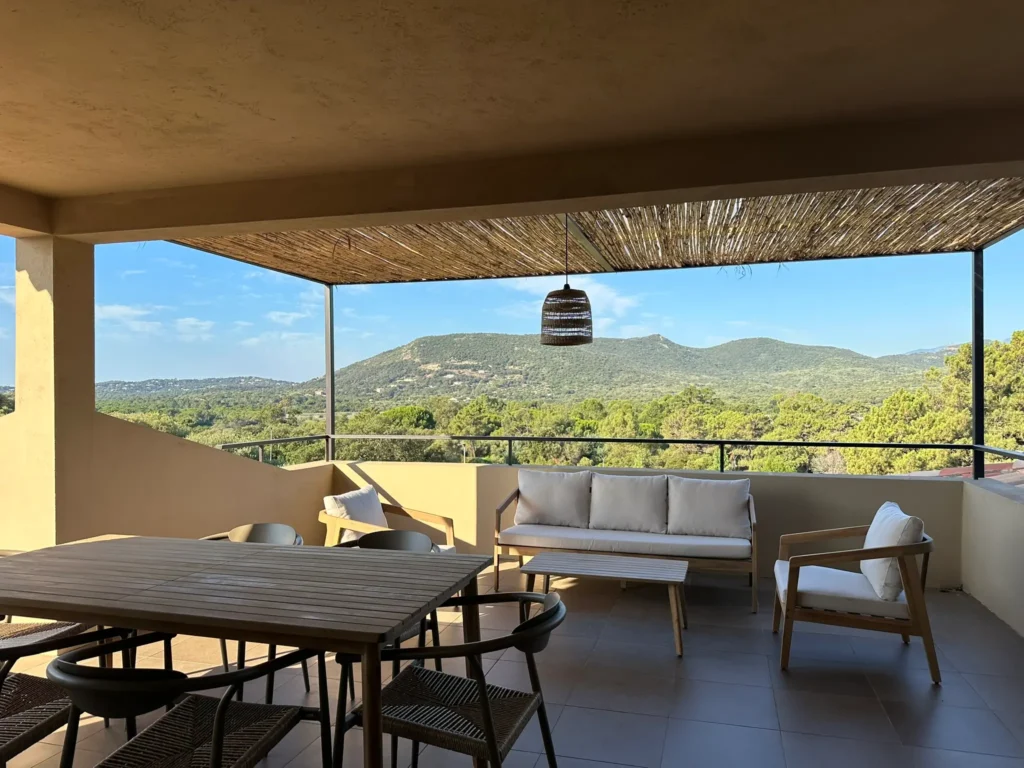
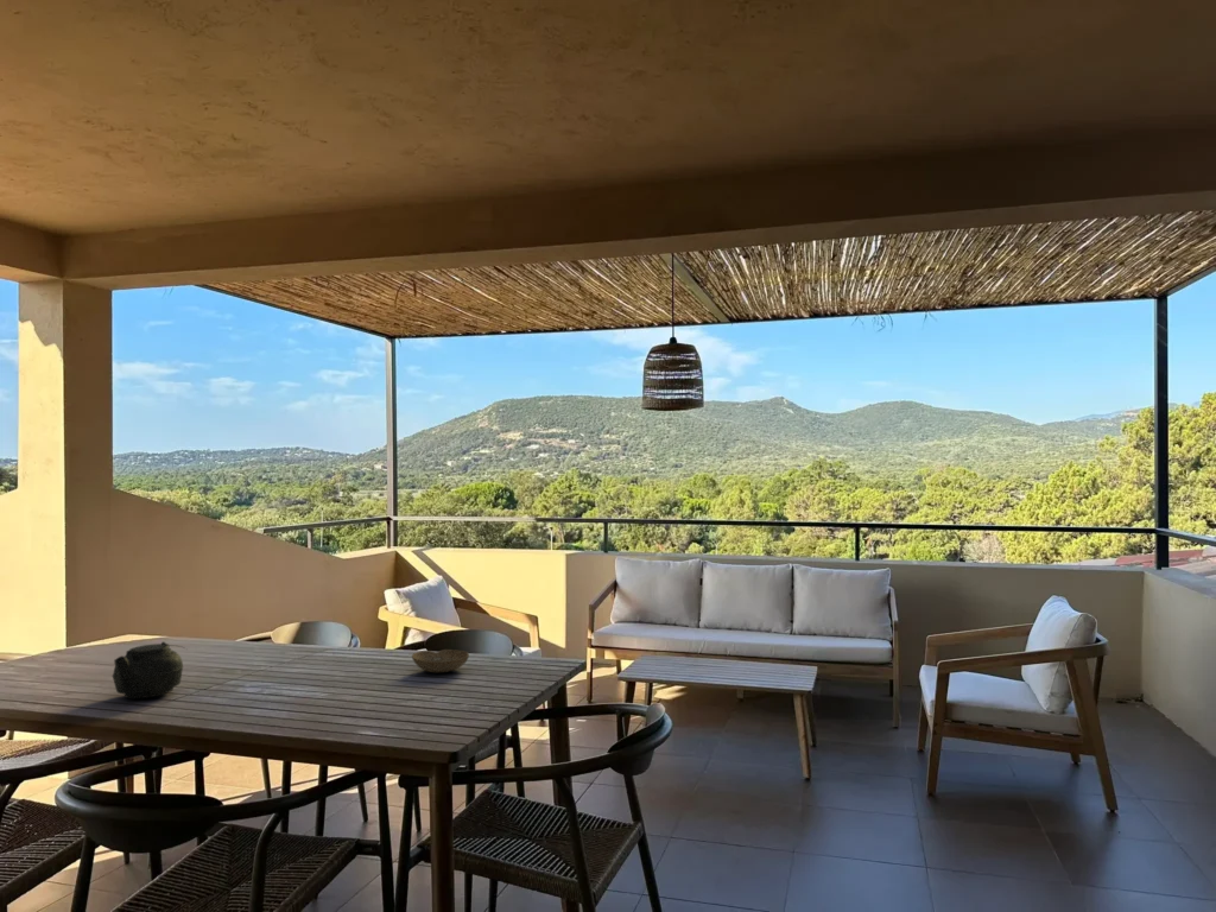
+ teapot [112,641,188,699]
+ bowl [411,648,470,673]
